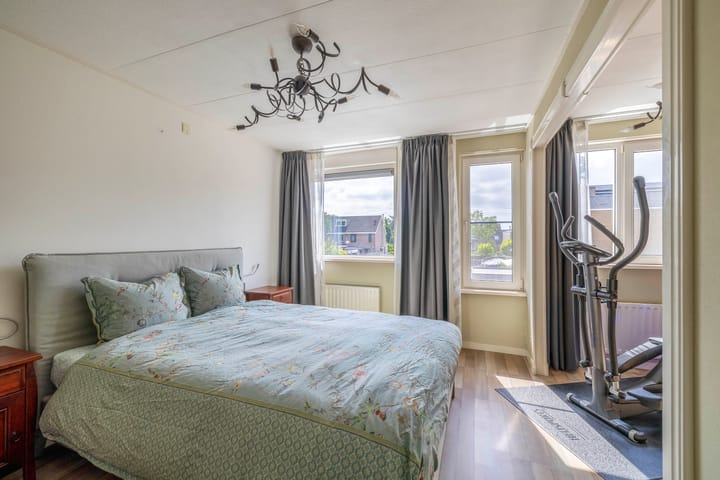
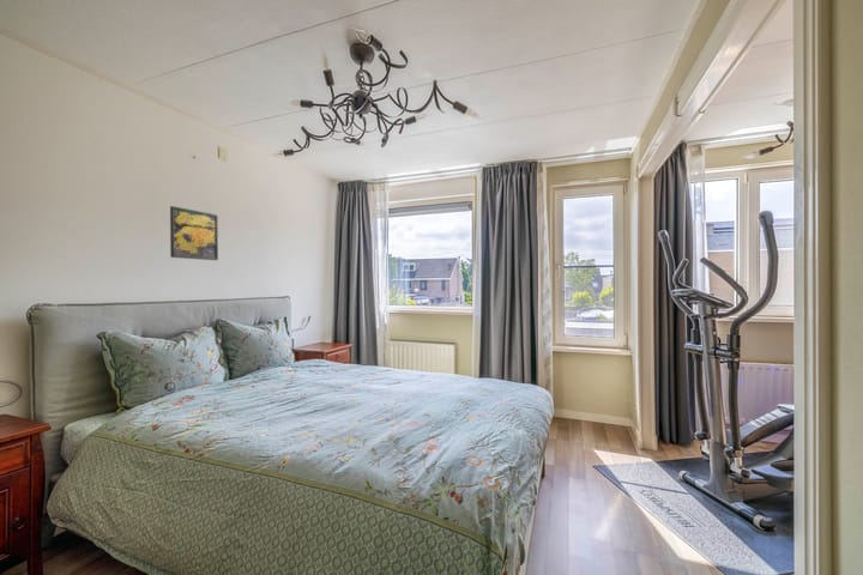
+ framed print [169,205,219,261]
